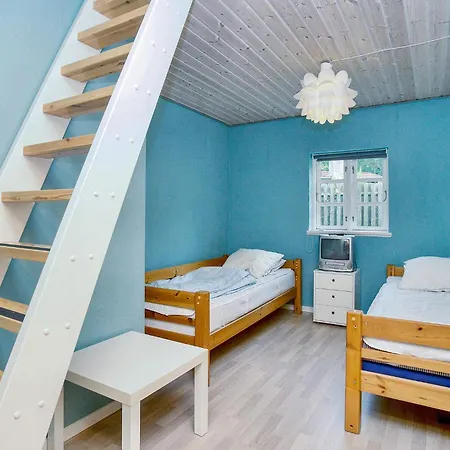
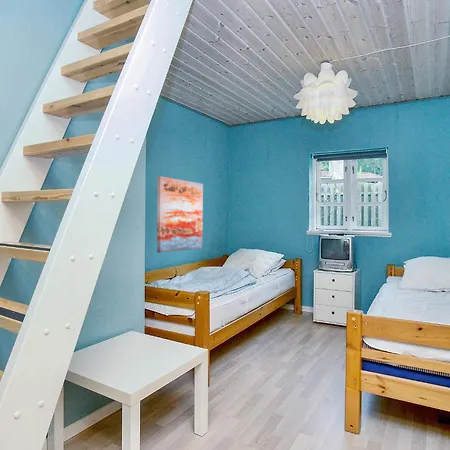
+ wall art [156,175,204,254]
